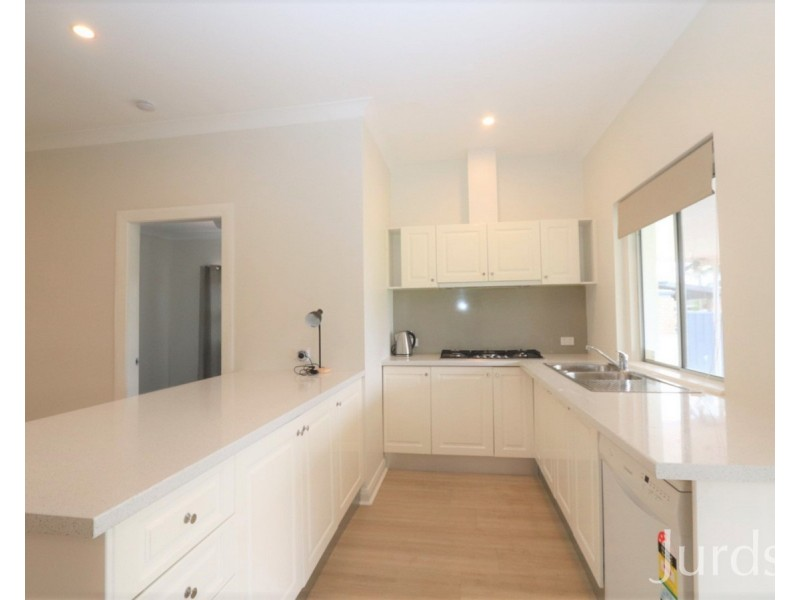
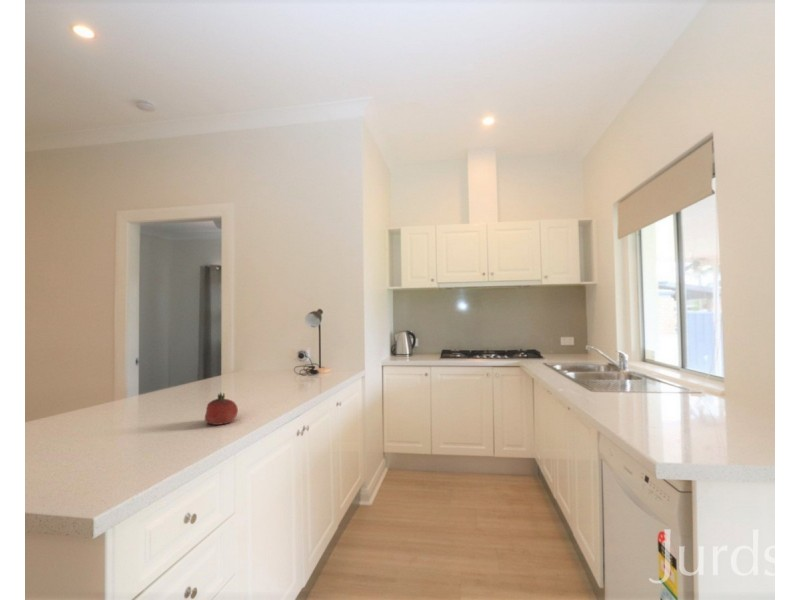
+ fruit [204,392,239,426]
